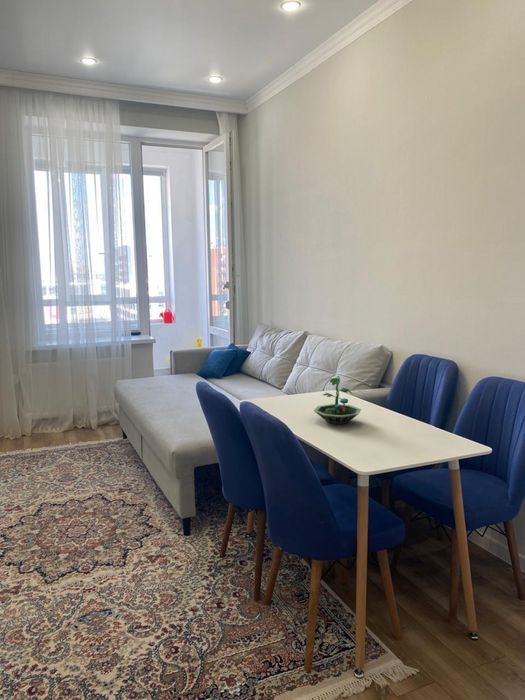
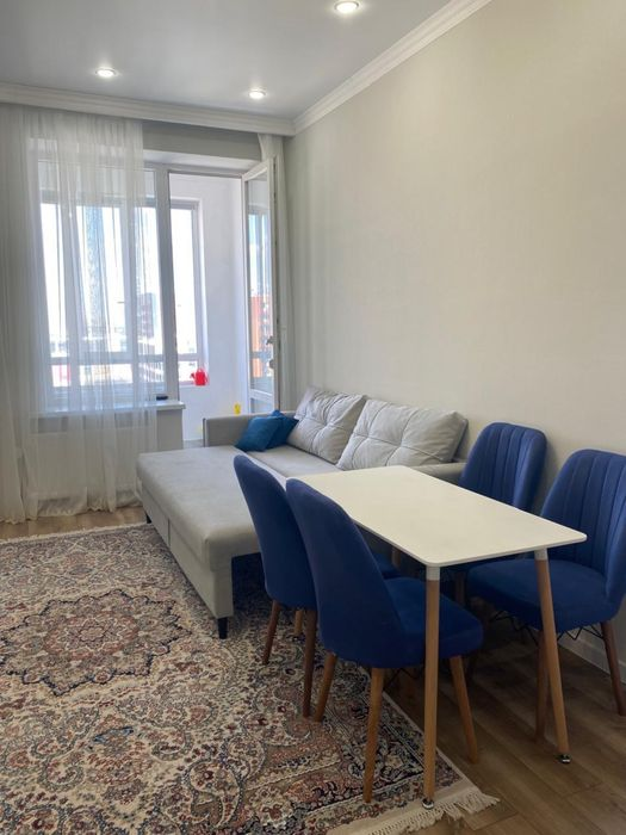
- terrarium [313,374,362,425]
